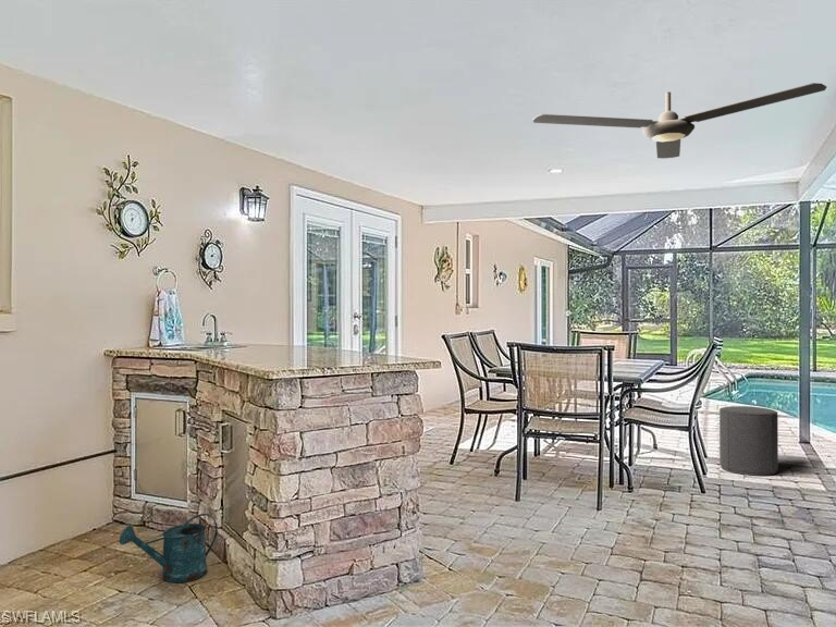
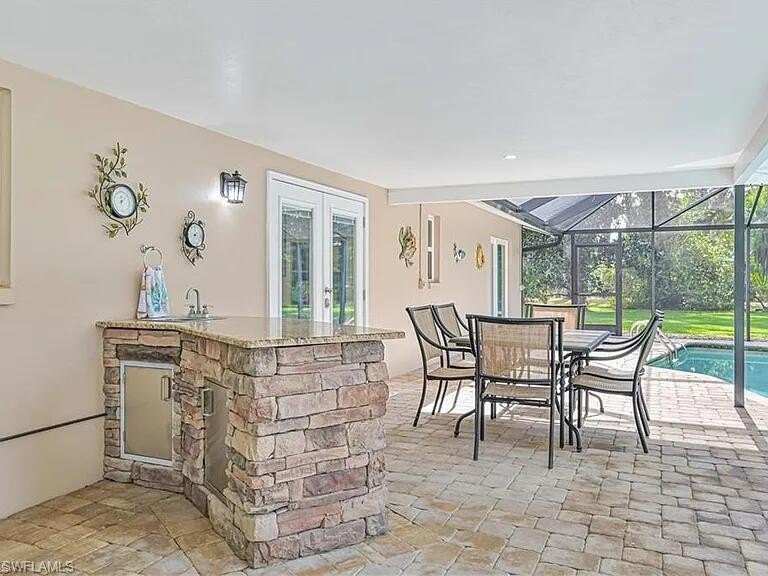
- stool [718,405,779,477]
- ceiling fan [531,82,827,160]
- watering can [119,513,219,583]
